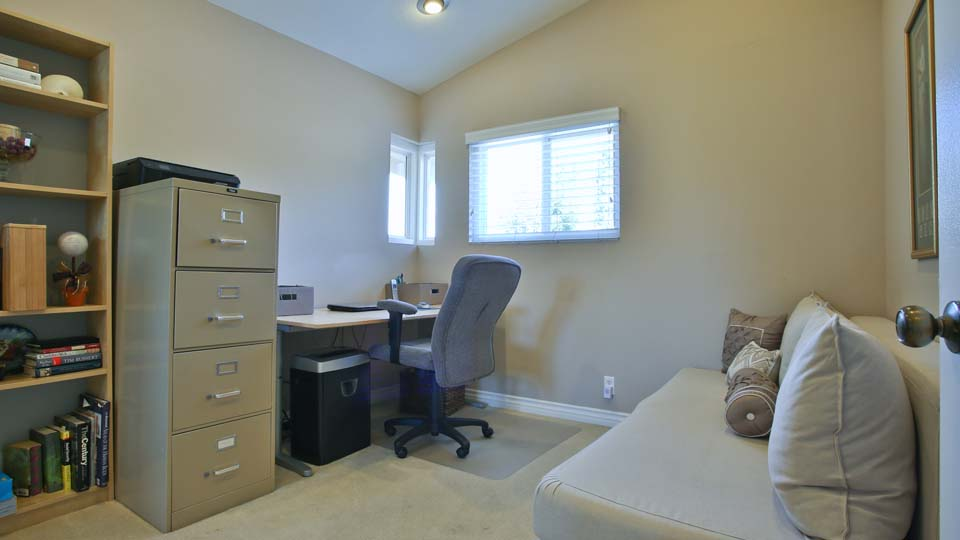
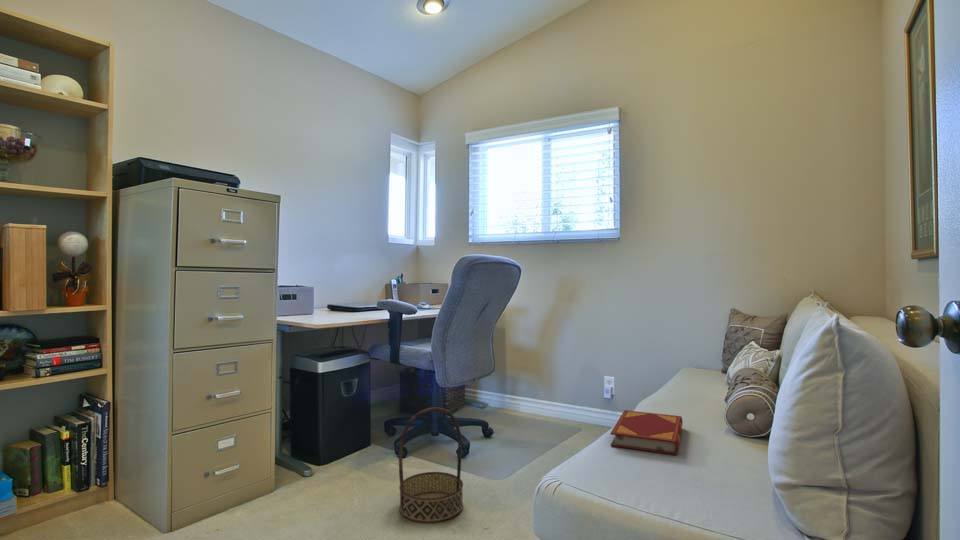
+ basket [398,406,464,524]
+ hardback book [610,409,684,456]
